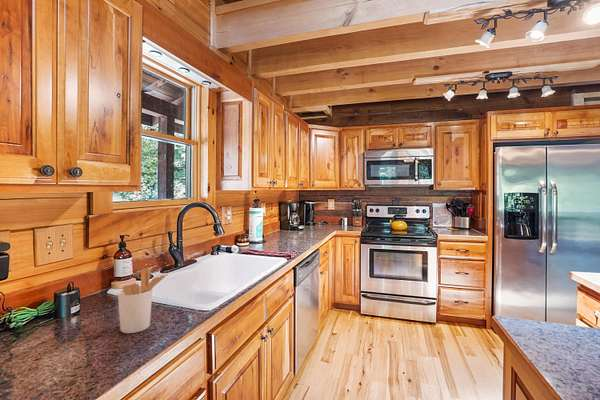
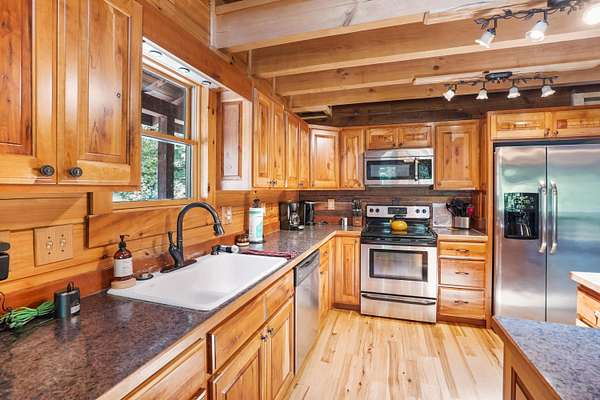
- utensil holder [117,267,170,334]
